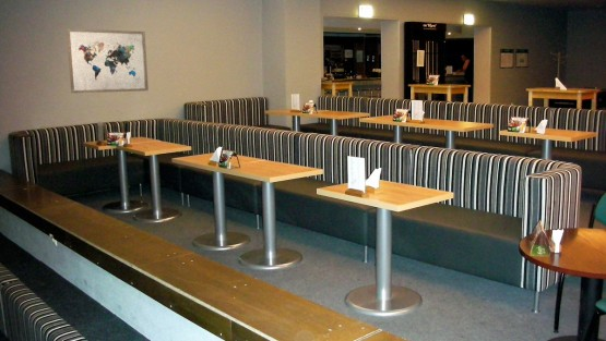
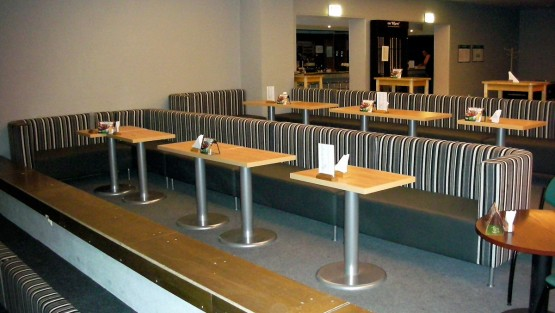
- wall art [66,27,150,94]
